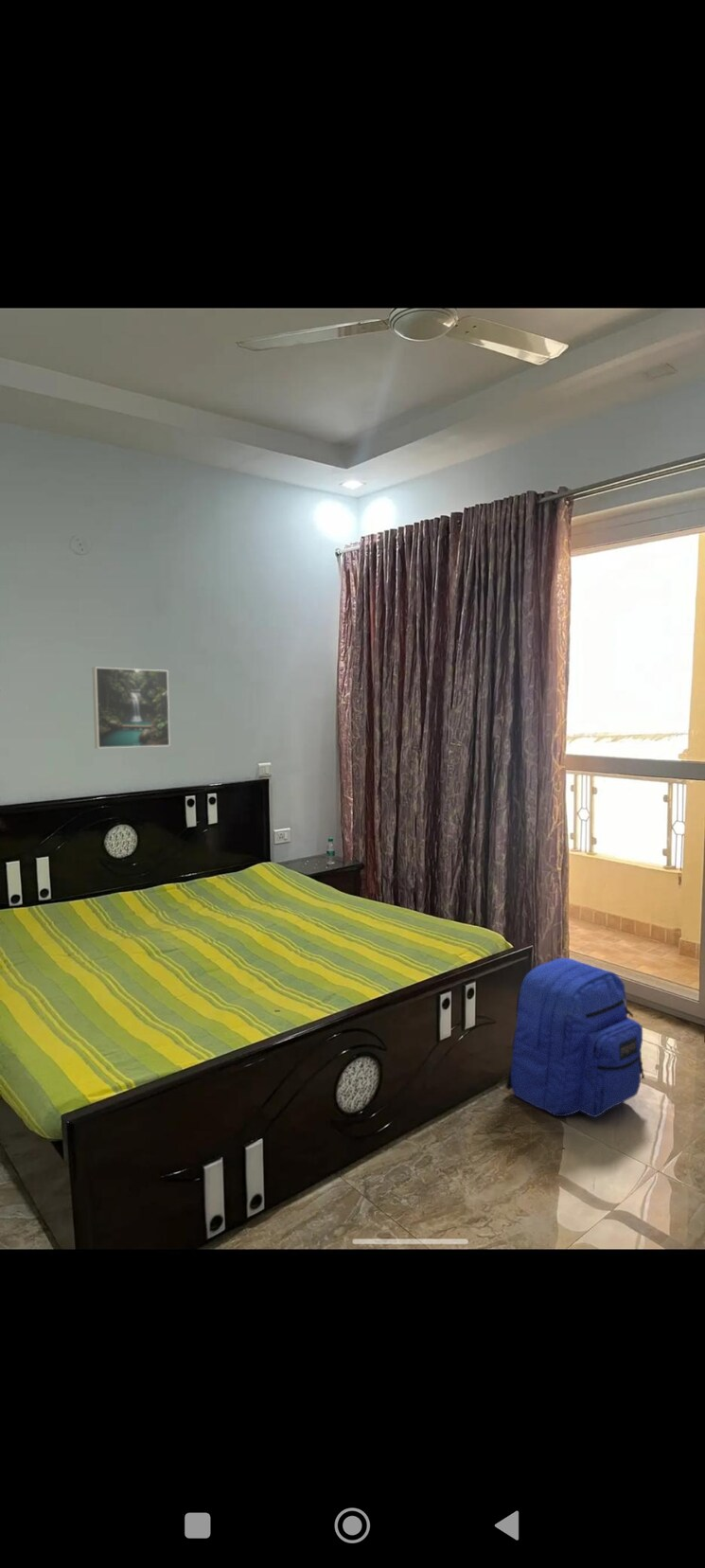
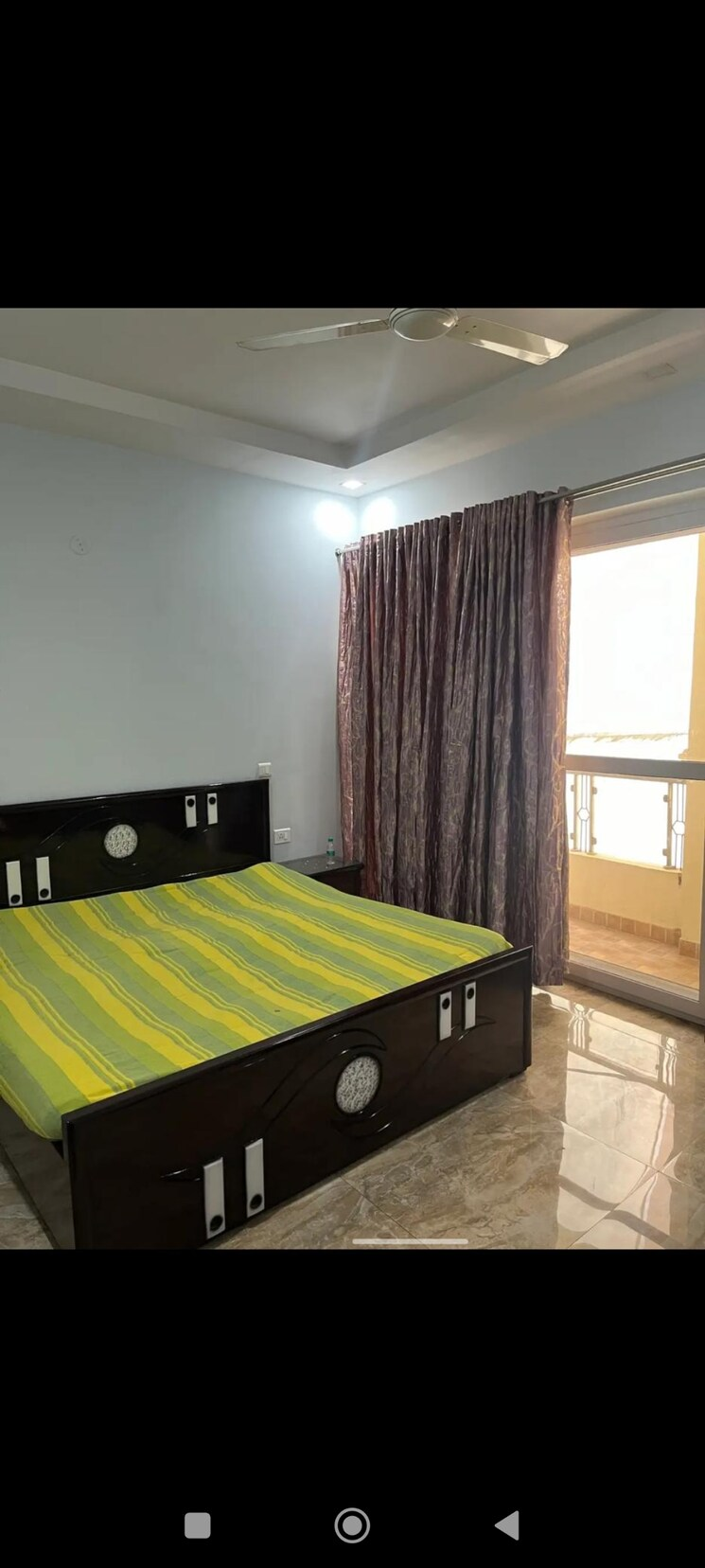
- backpack [504,957,645,1118]
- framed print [92,667,171,749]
